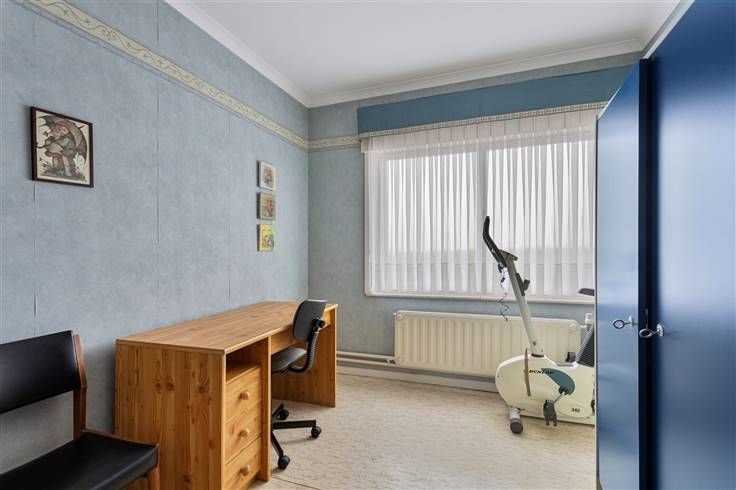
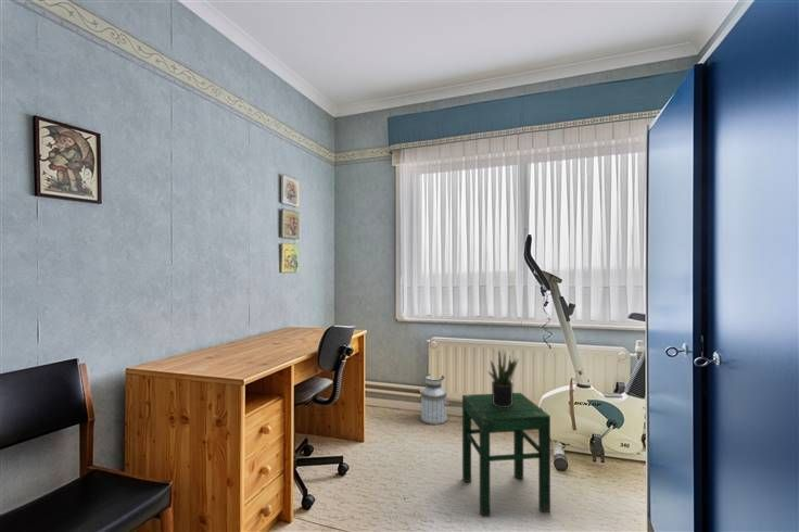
+ stool [461,392,551,518]
+ potted plant [487,349,520,407]
+ planter [418,373,451,426]
